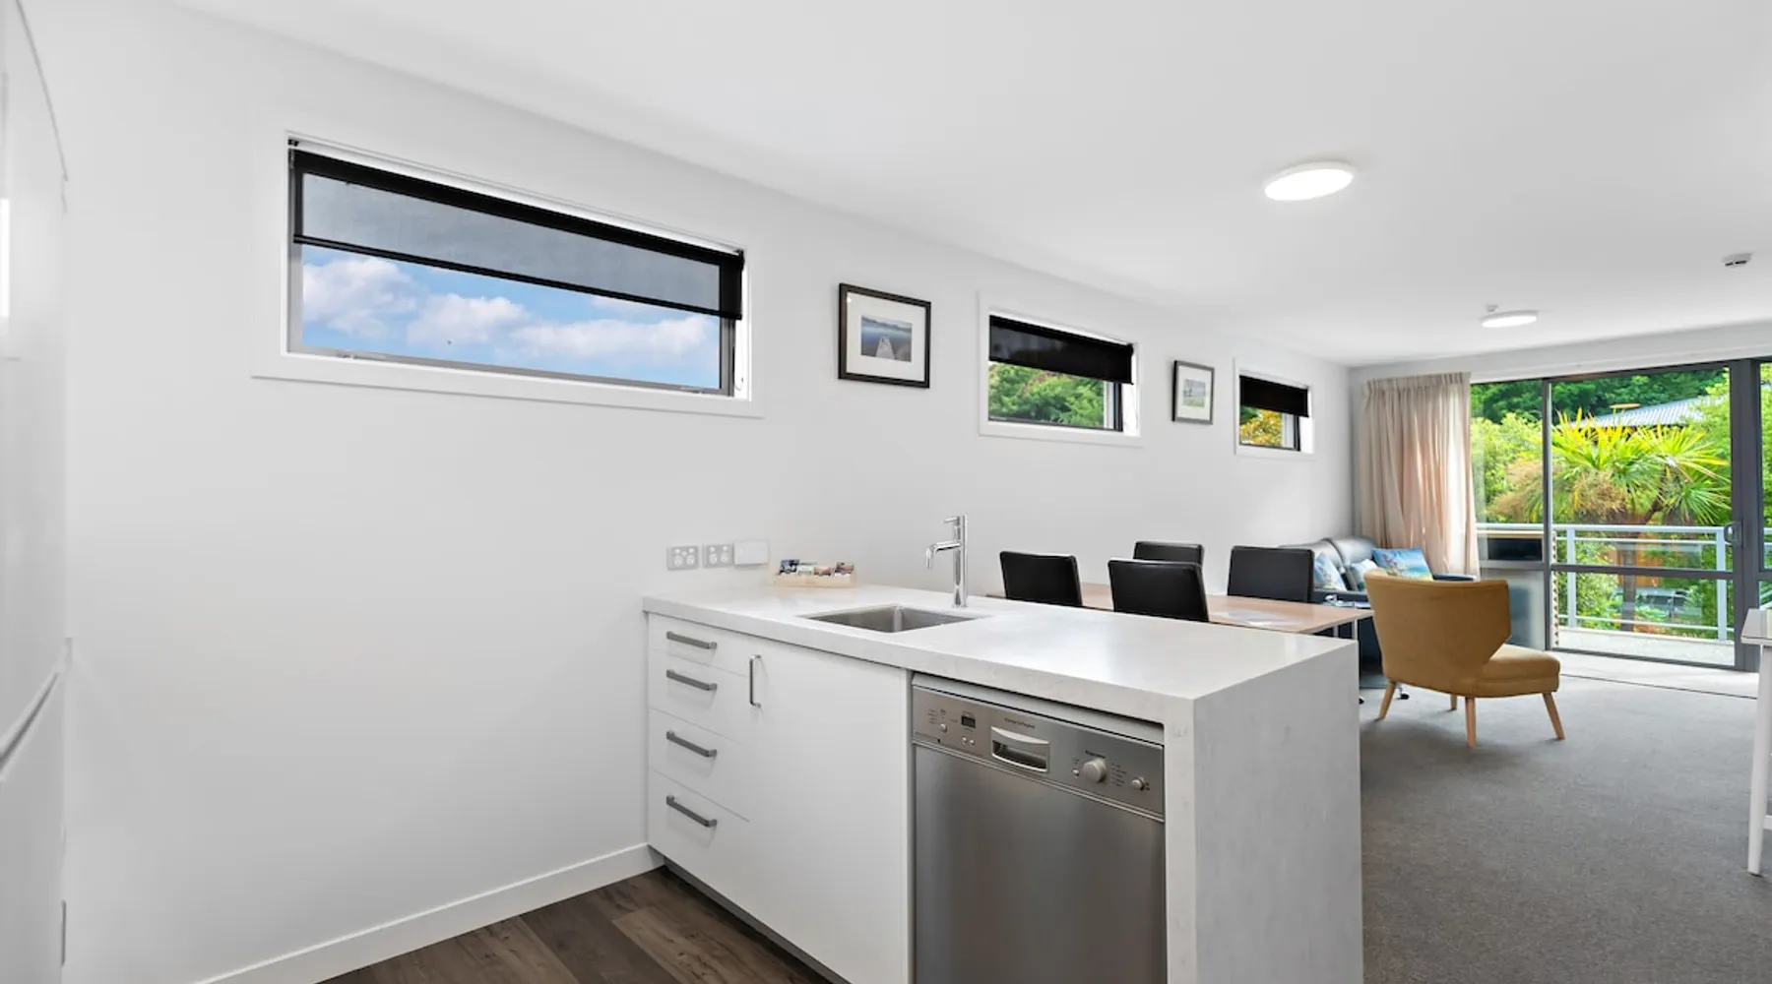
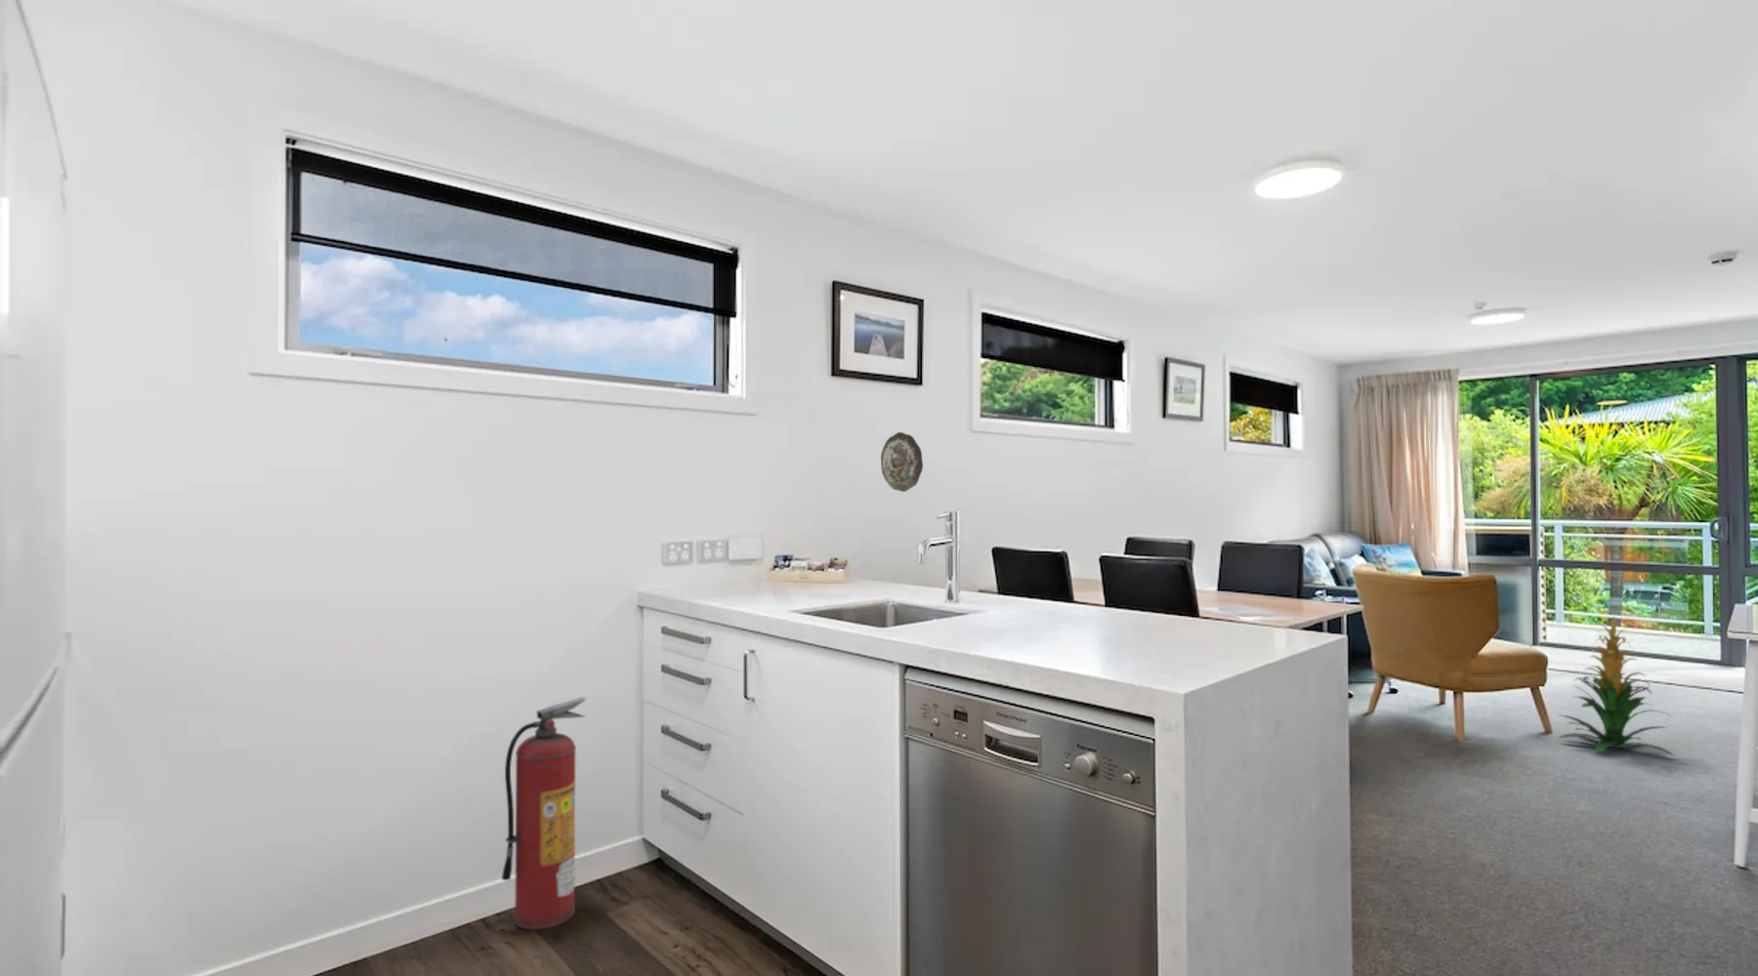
+ decorative plate [880,432,923,493]
+ fire extinguisher [501,696,587,932]
+ indoor plant [1557,615,1676,757]
